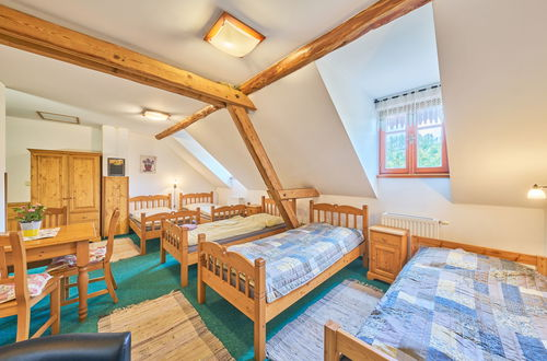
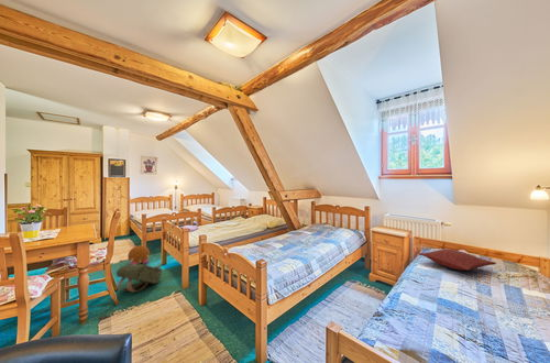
+ plush toy [127,244,151,265]
+ backpack [116,263,164,294]
+ pillow [417,248,497,272]
